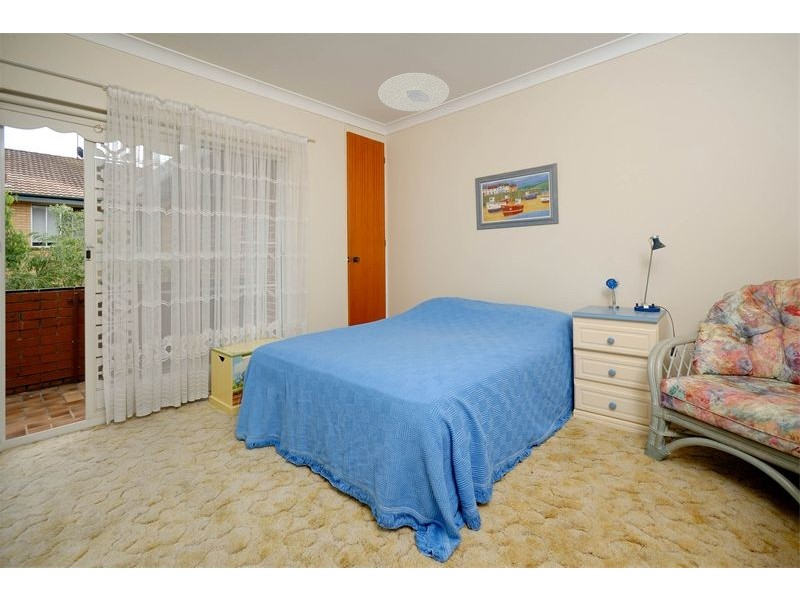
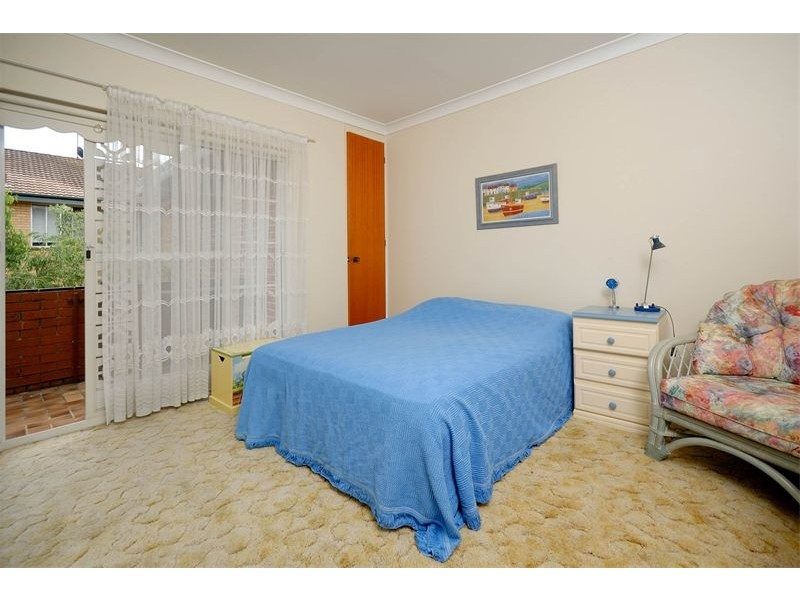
- ceiling light [377,72,450,112]
